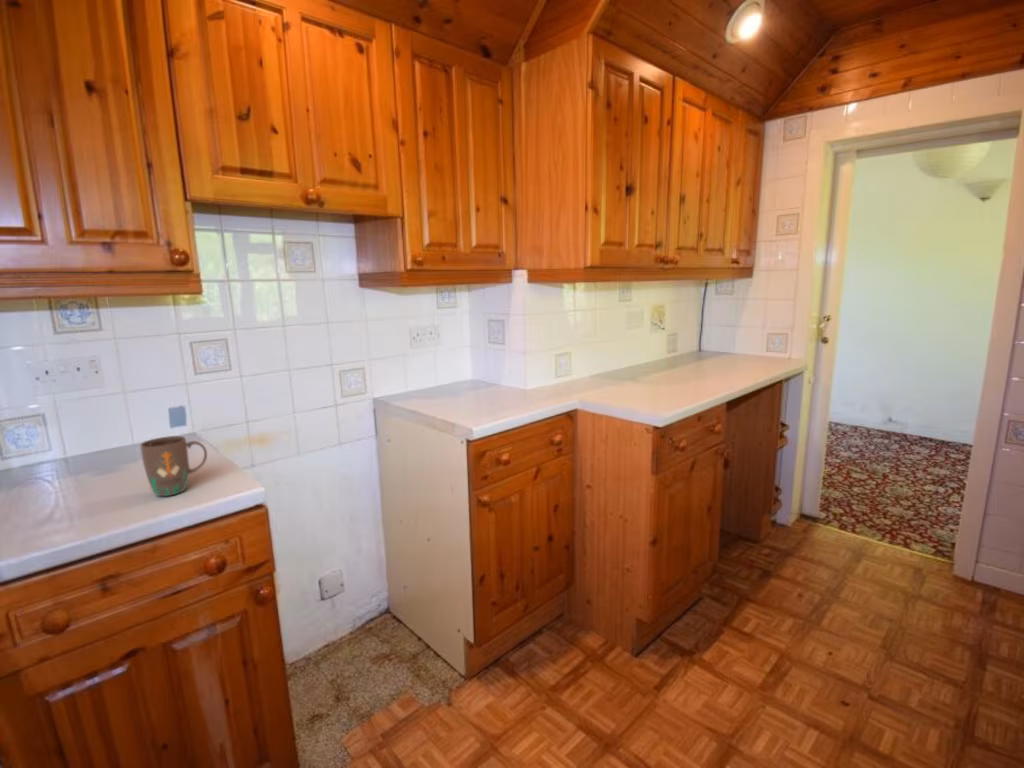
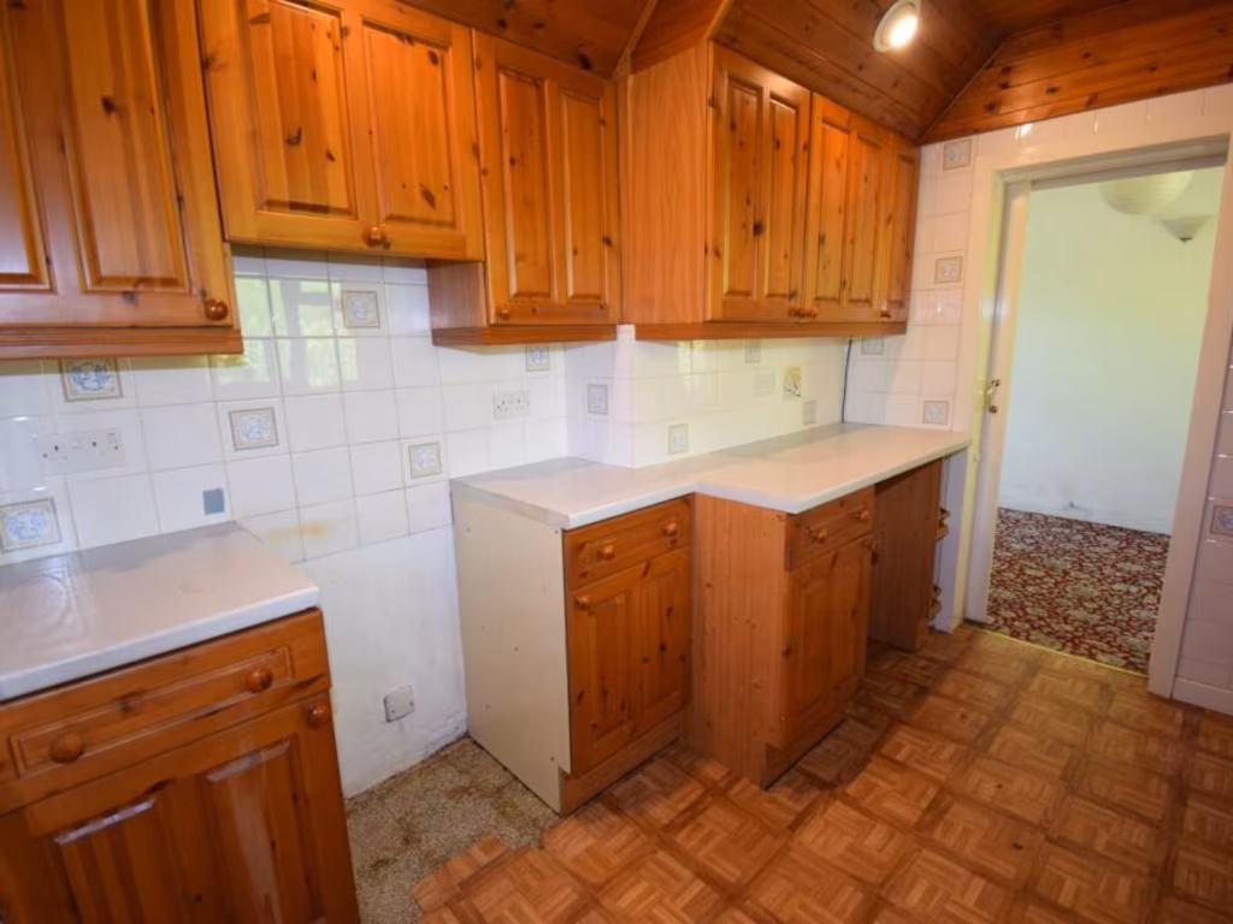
- mug [139,435,208,497]
